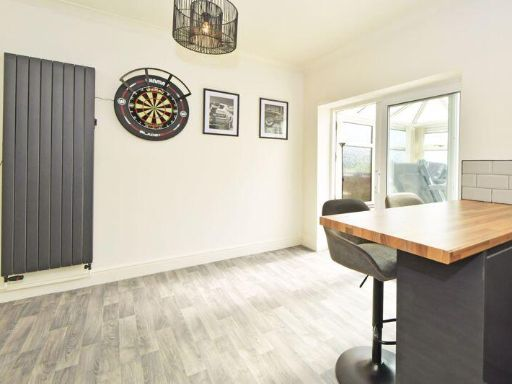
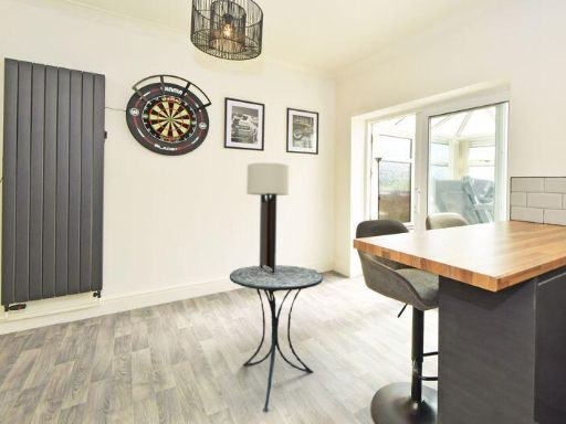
+ wall sconce [245,161,290,274]
+ side table [229,264,324,414]
